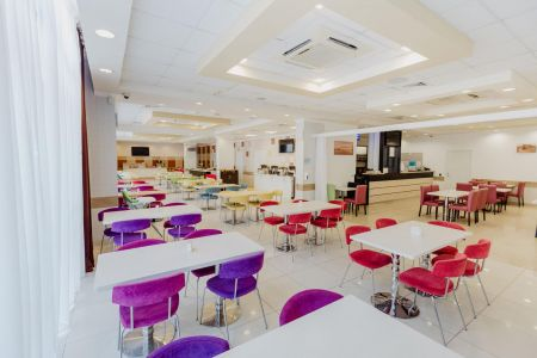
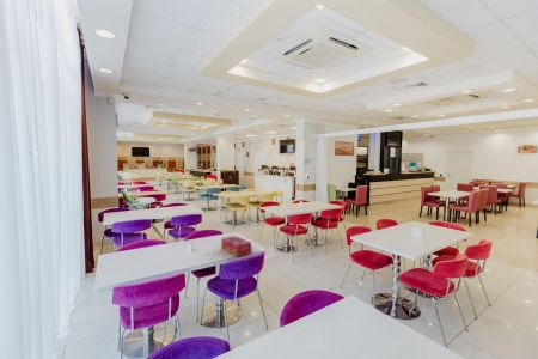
+ tissue box [220,235,252,257]
